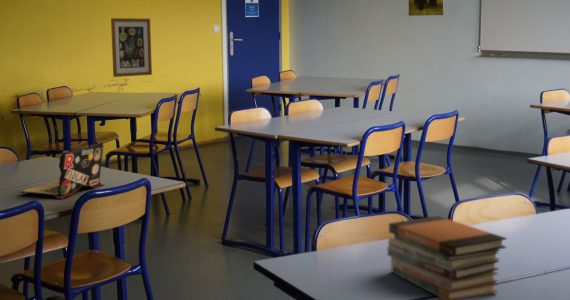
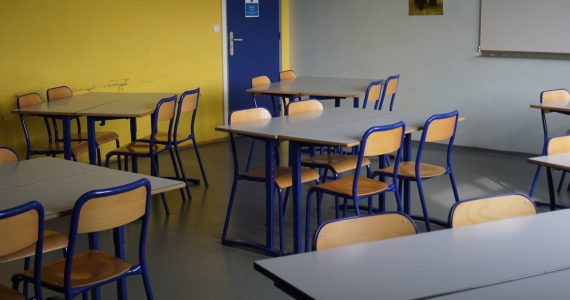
- laptop [18,142,106,200]
- book stack [386,215,508,300]
- wall art [110,17,153,78]
